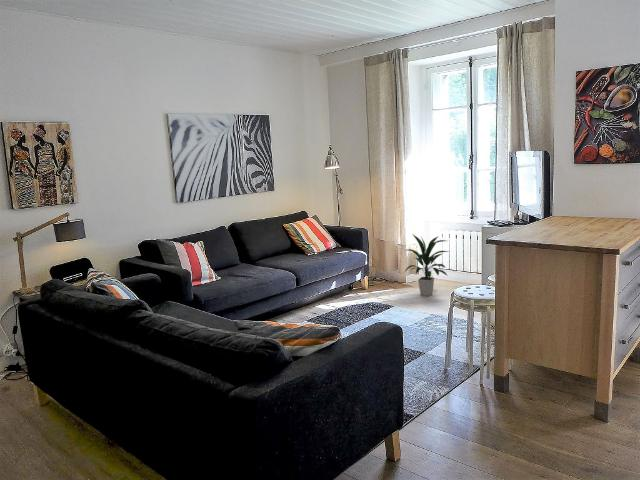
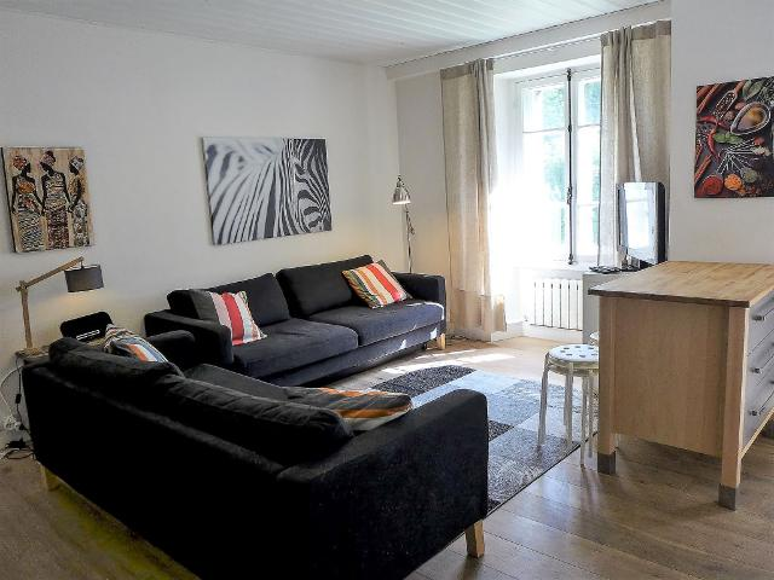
- indoor plant [403,233,450,297]
